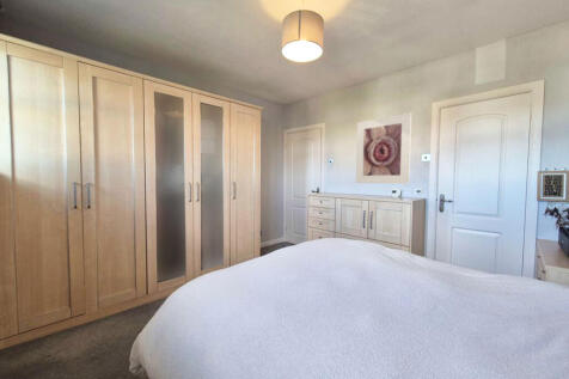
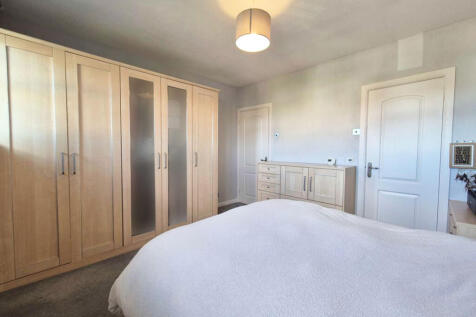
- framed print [355,111,412,185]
